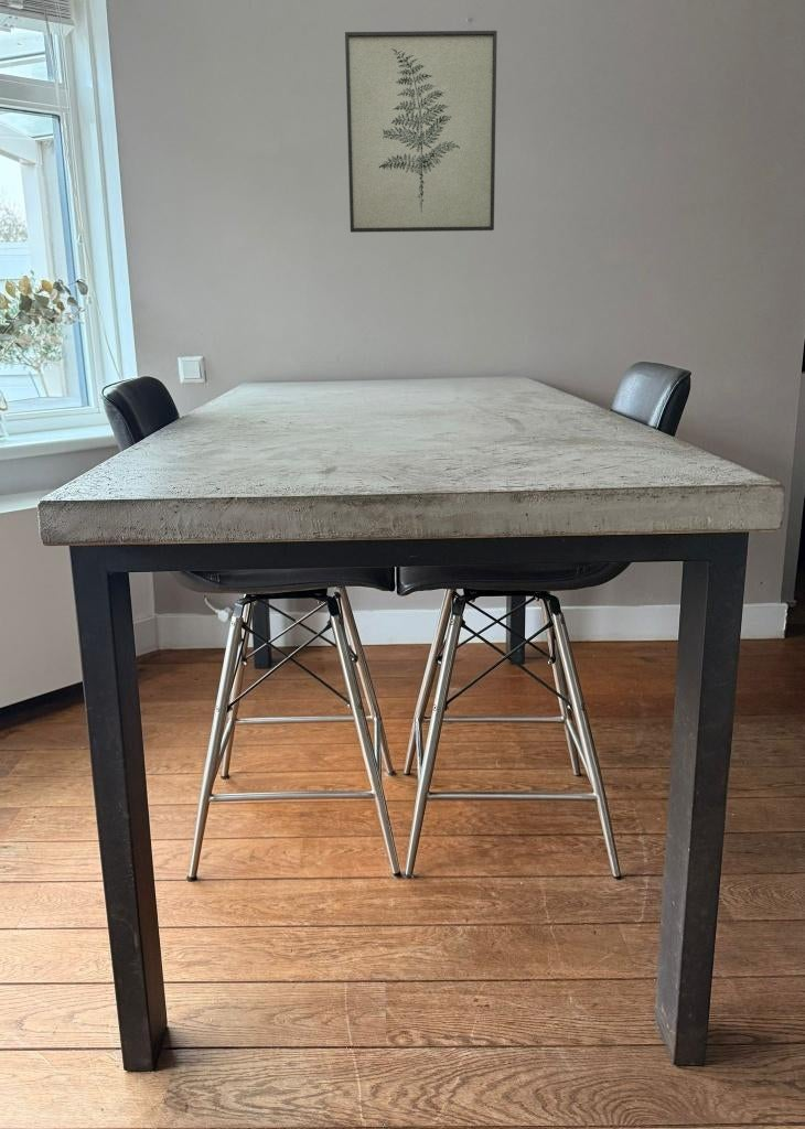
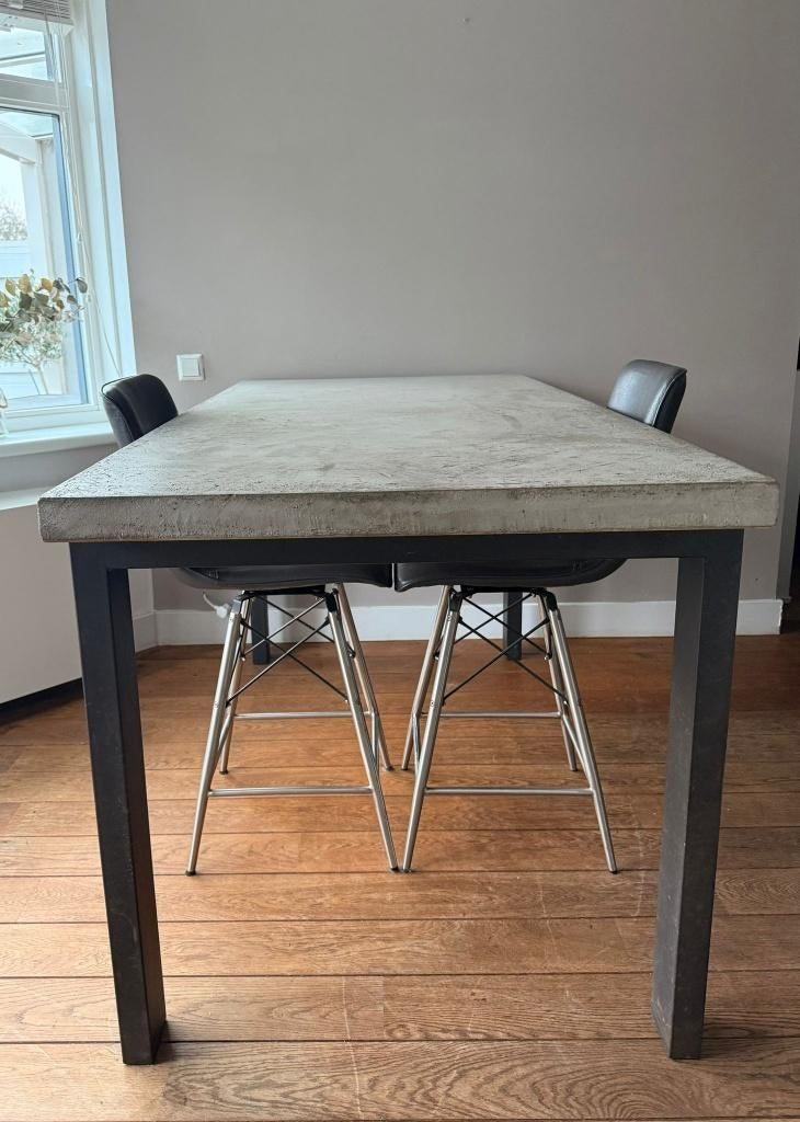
- wall art [344,30,498,234]
